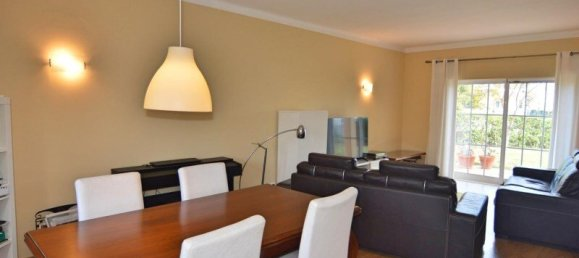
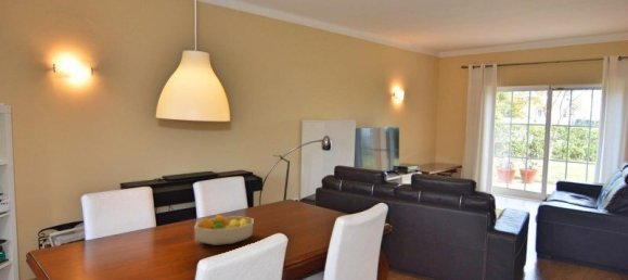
+ fruit bowl [193,214,255,246]
